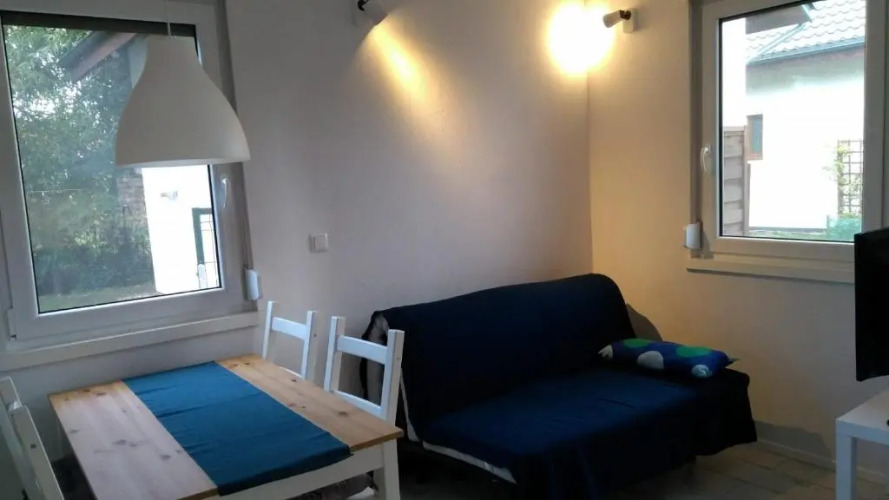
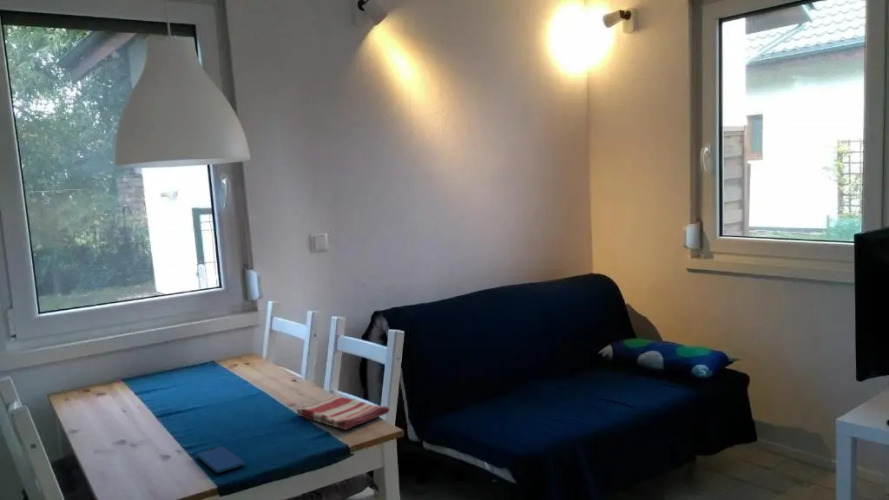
+ smartphone [196,445,246,474]
+ dish towel [296,395,390,431]
